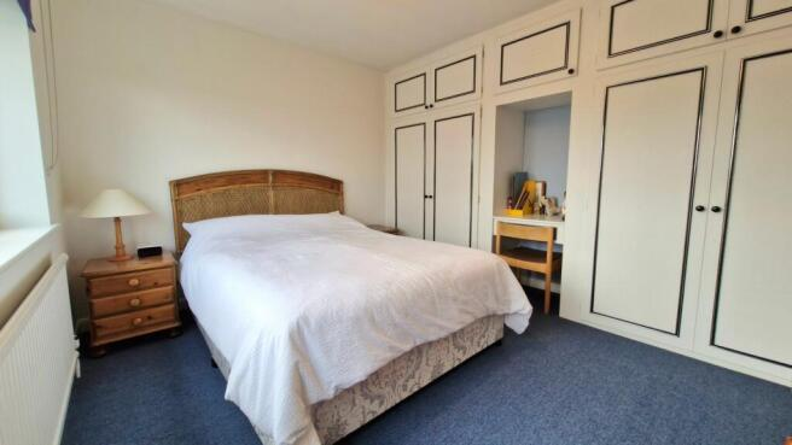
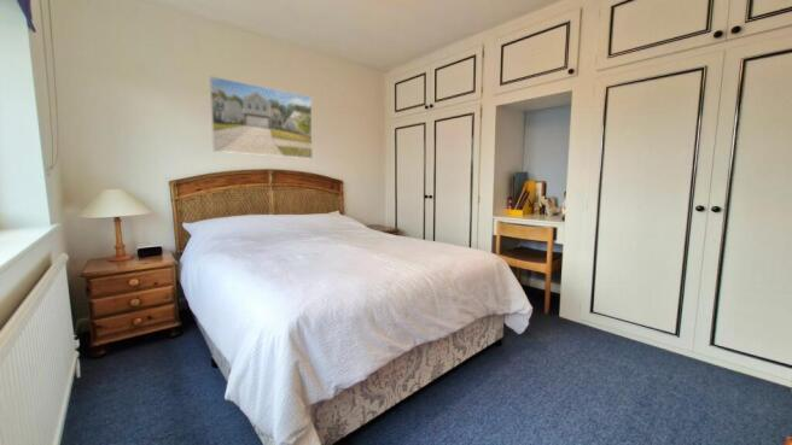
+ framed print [209,75,314,159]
